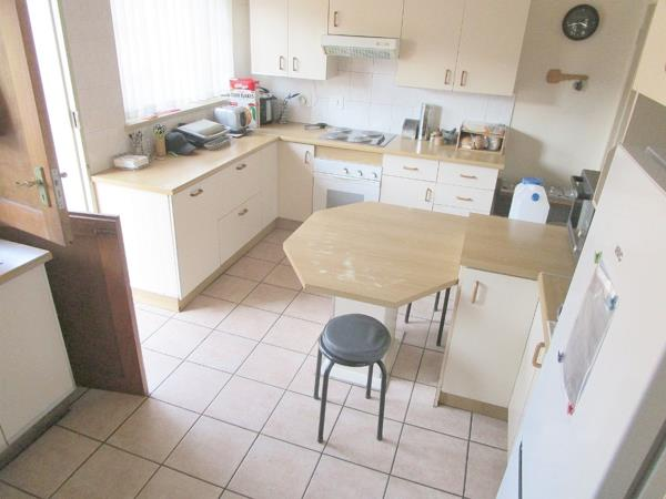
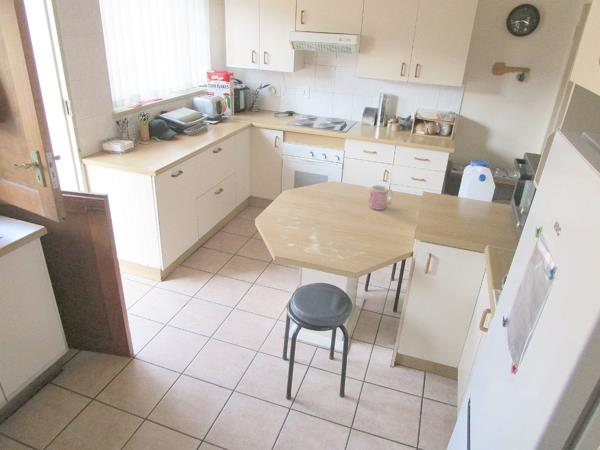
+ mug [368,184,394,211]
